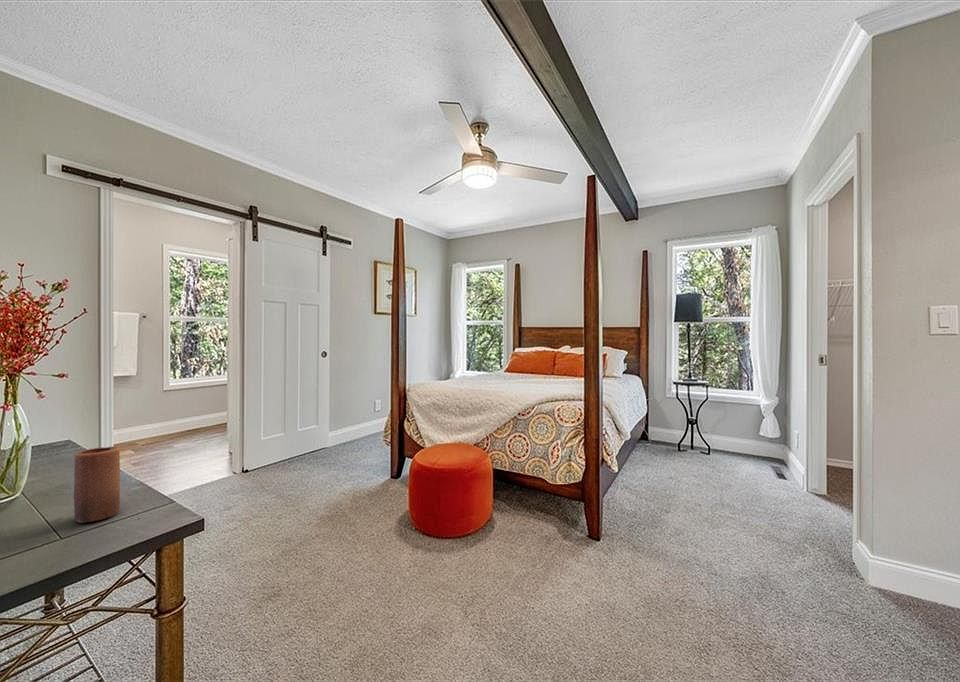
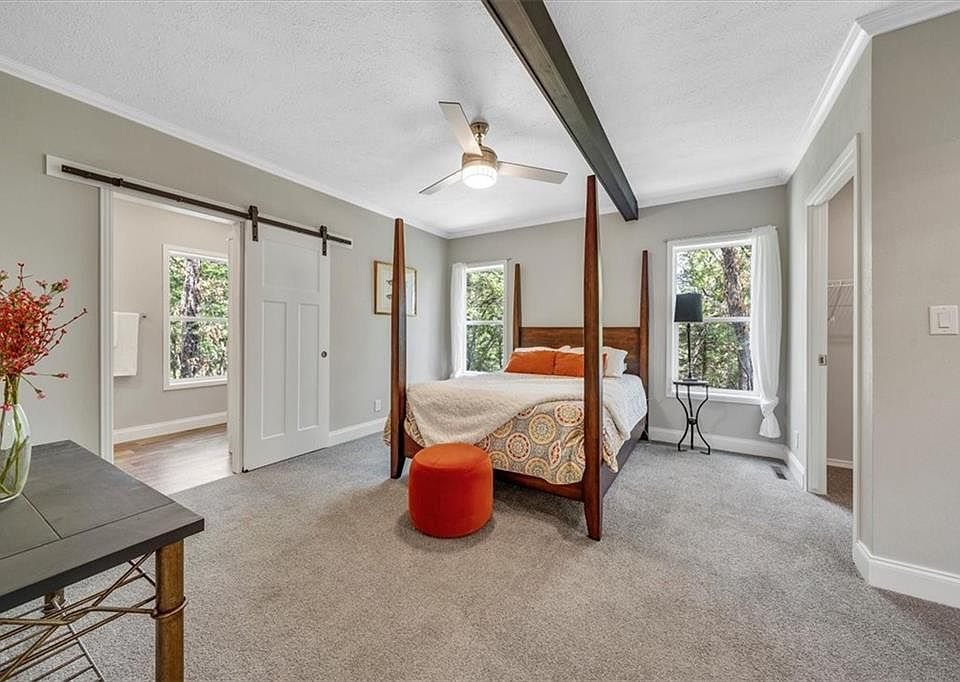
- candle [73,446,121,524]
